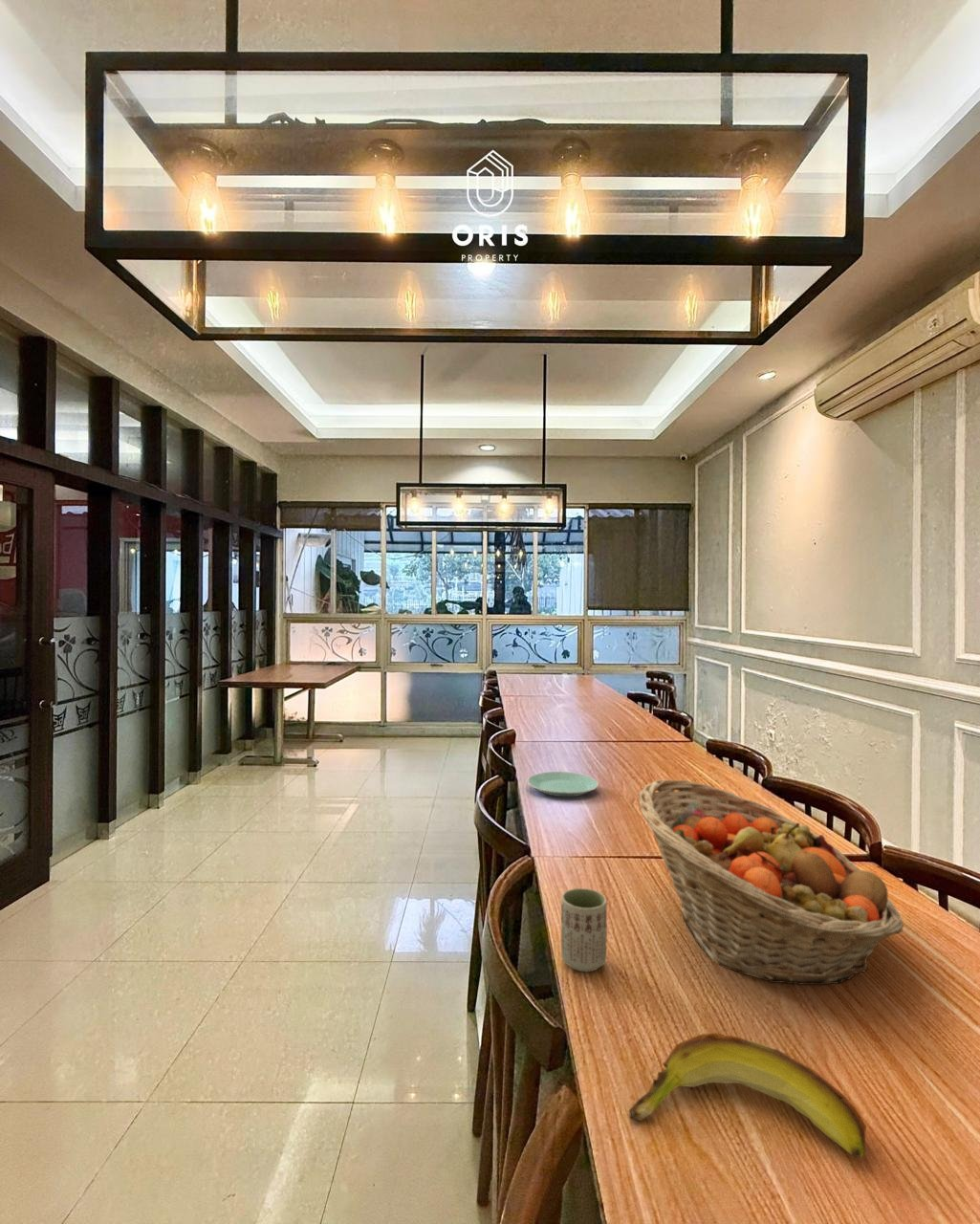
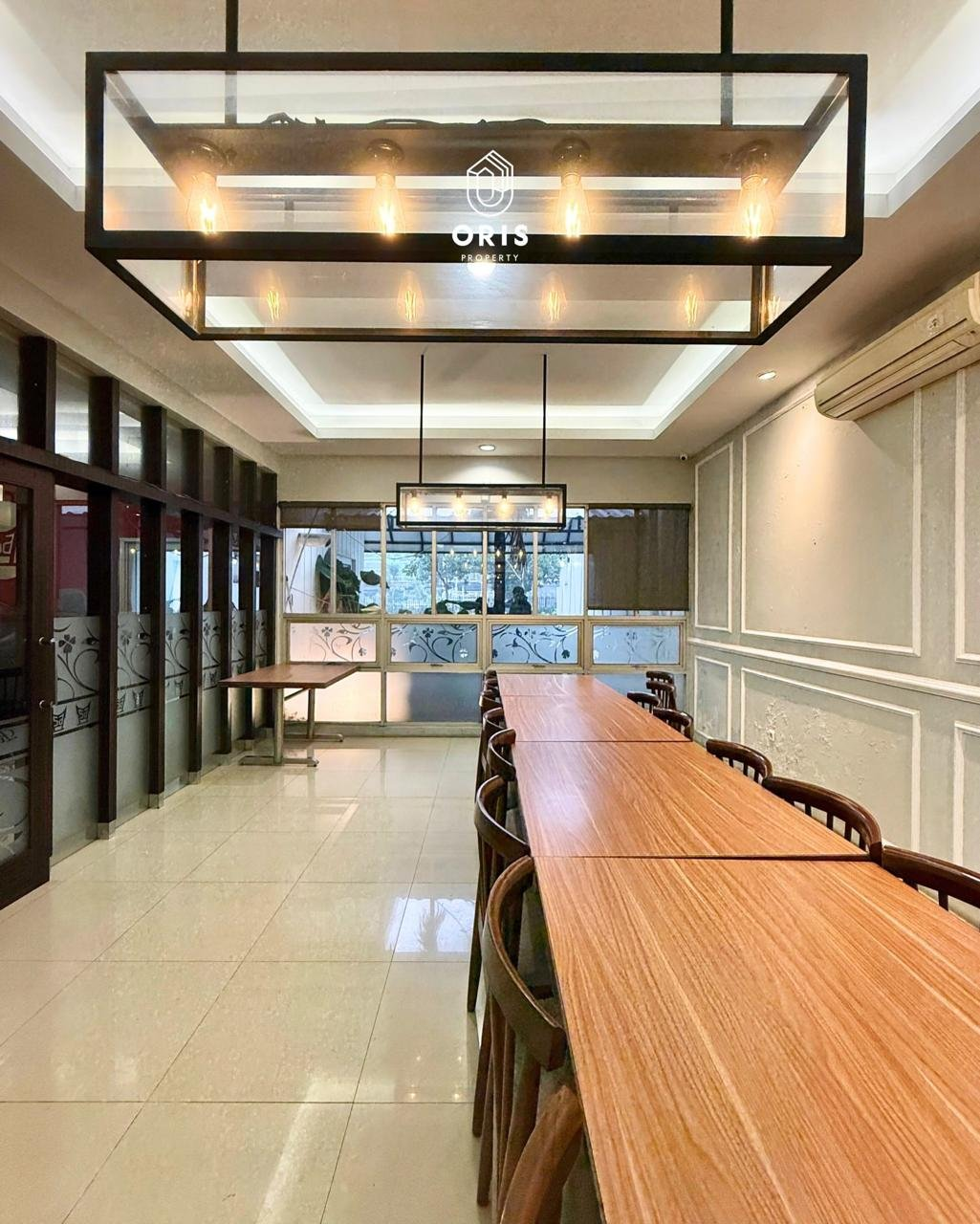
- banana [628,1032,867,1158]
- cup [560,887,608,973]
- fruit basket [637,778,905,986]
- plate [526,771,599,798]
